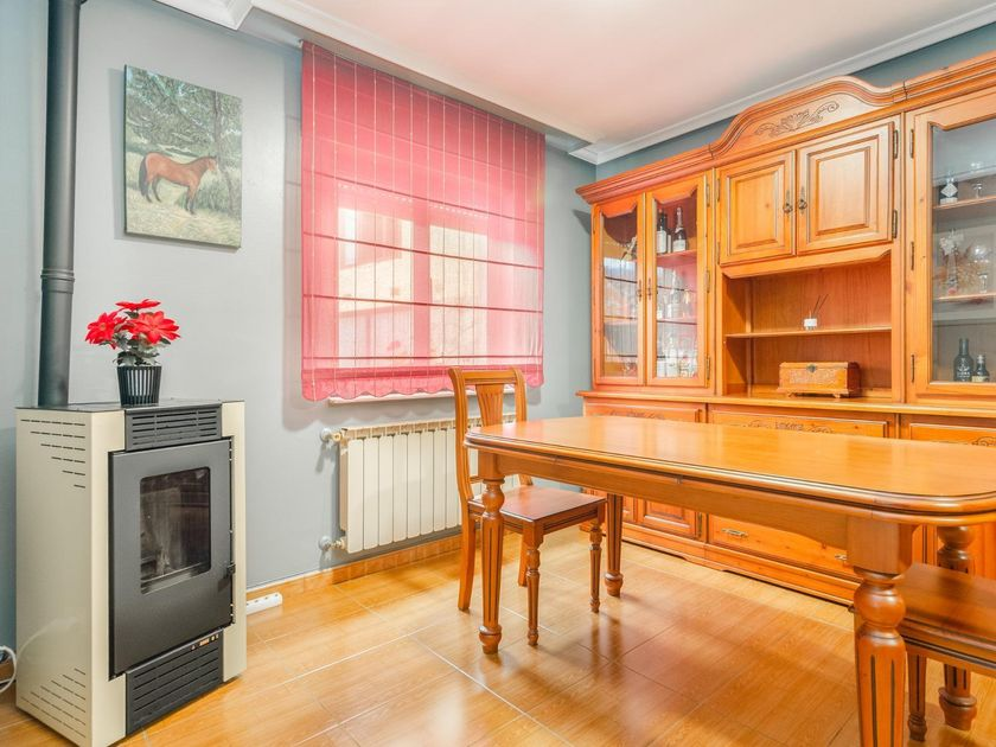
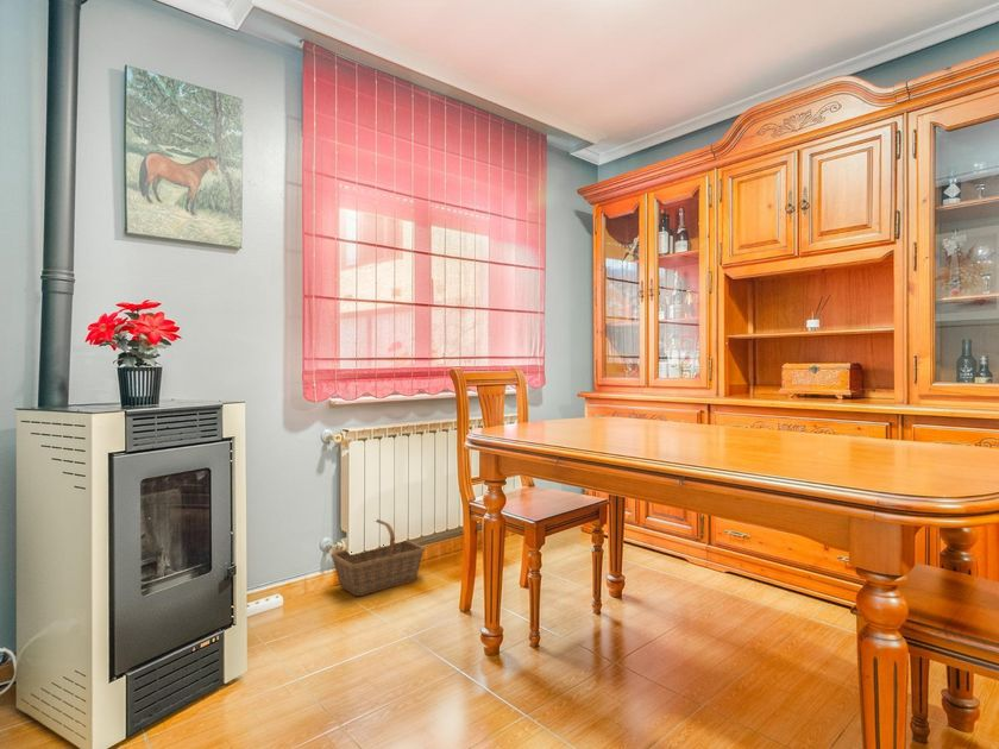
+ basket [329,518,426,597]
